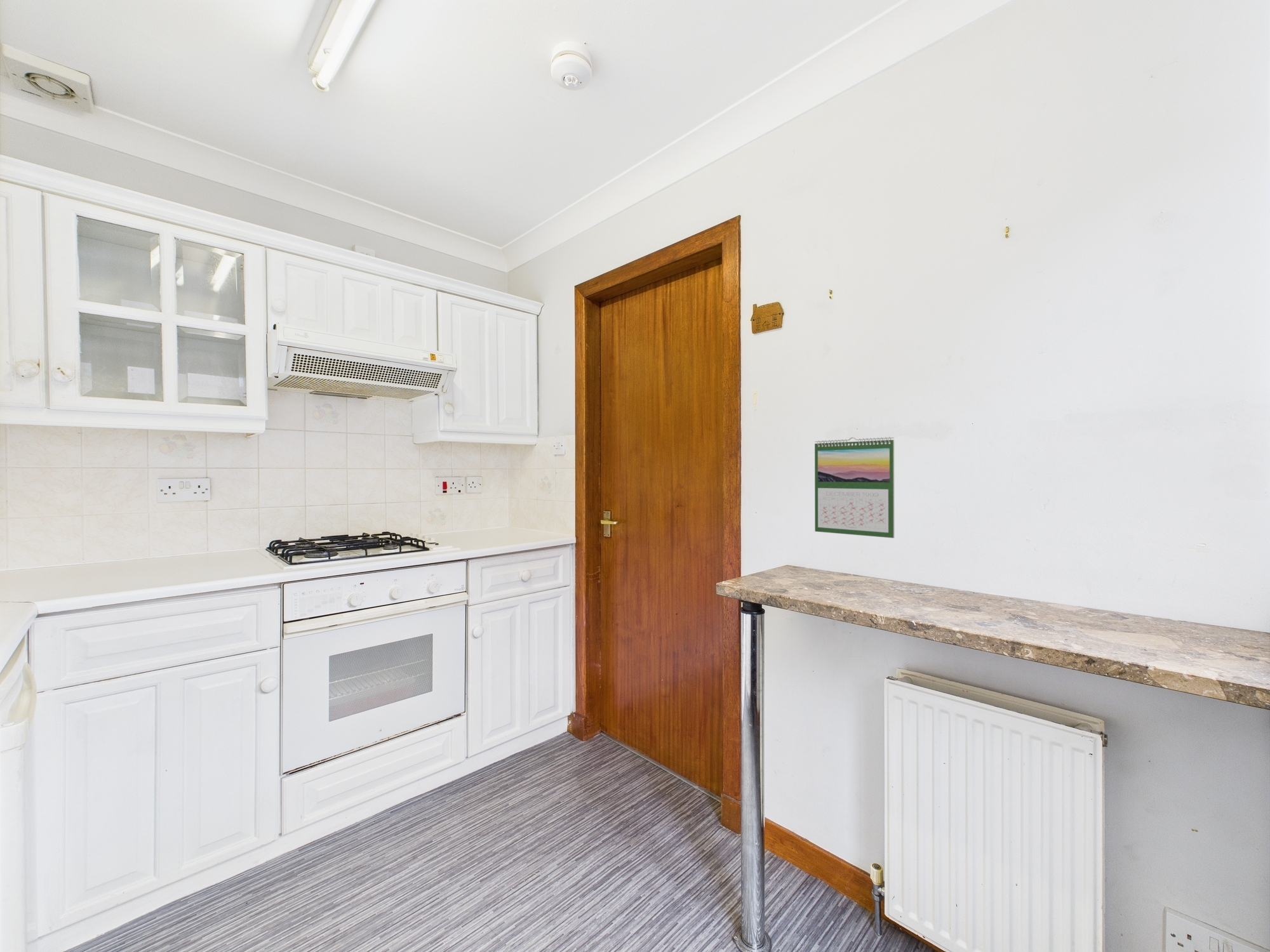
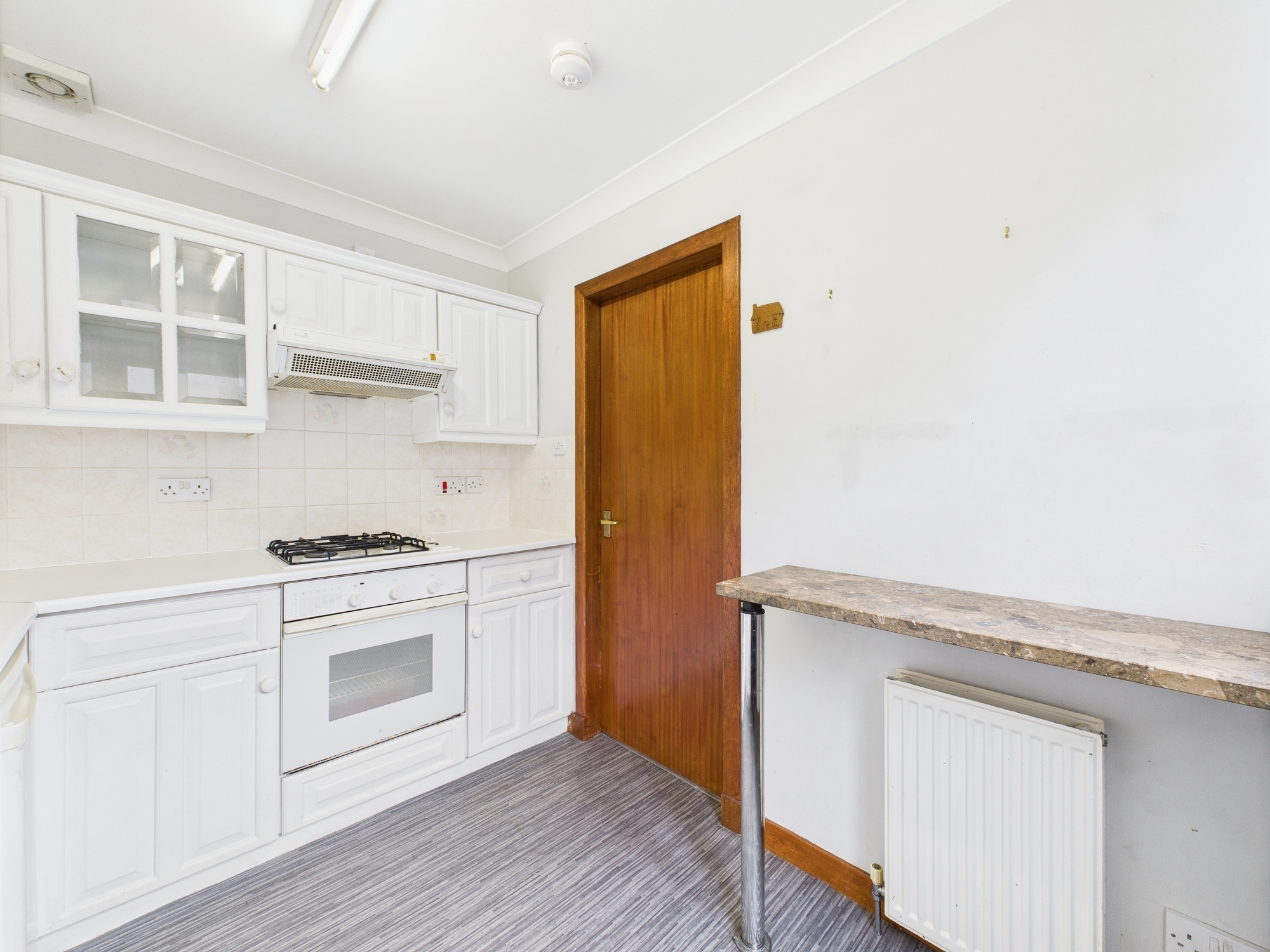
- calendar [814,437,895,539]
